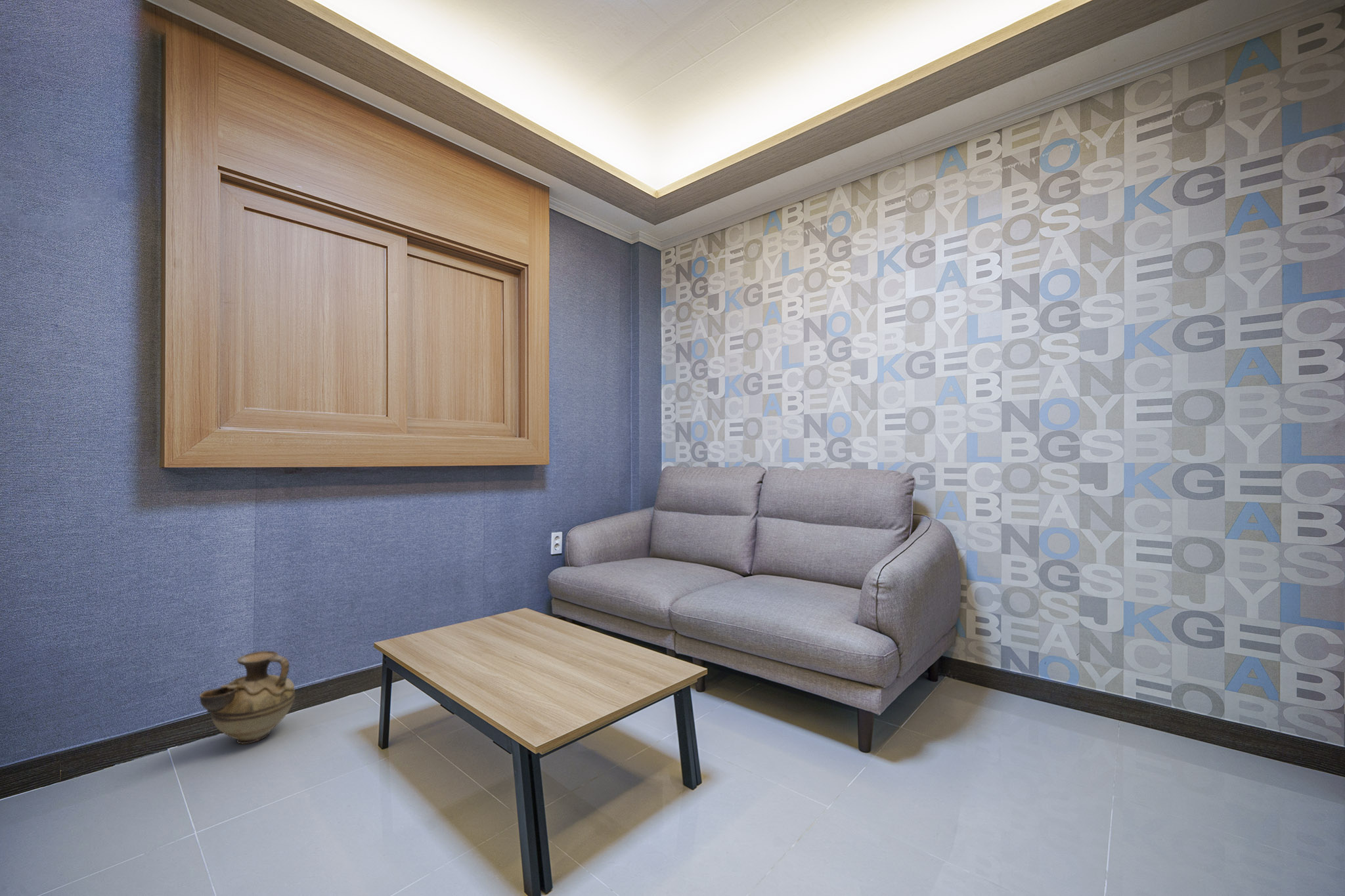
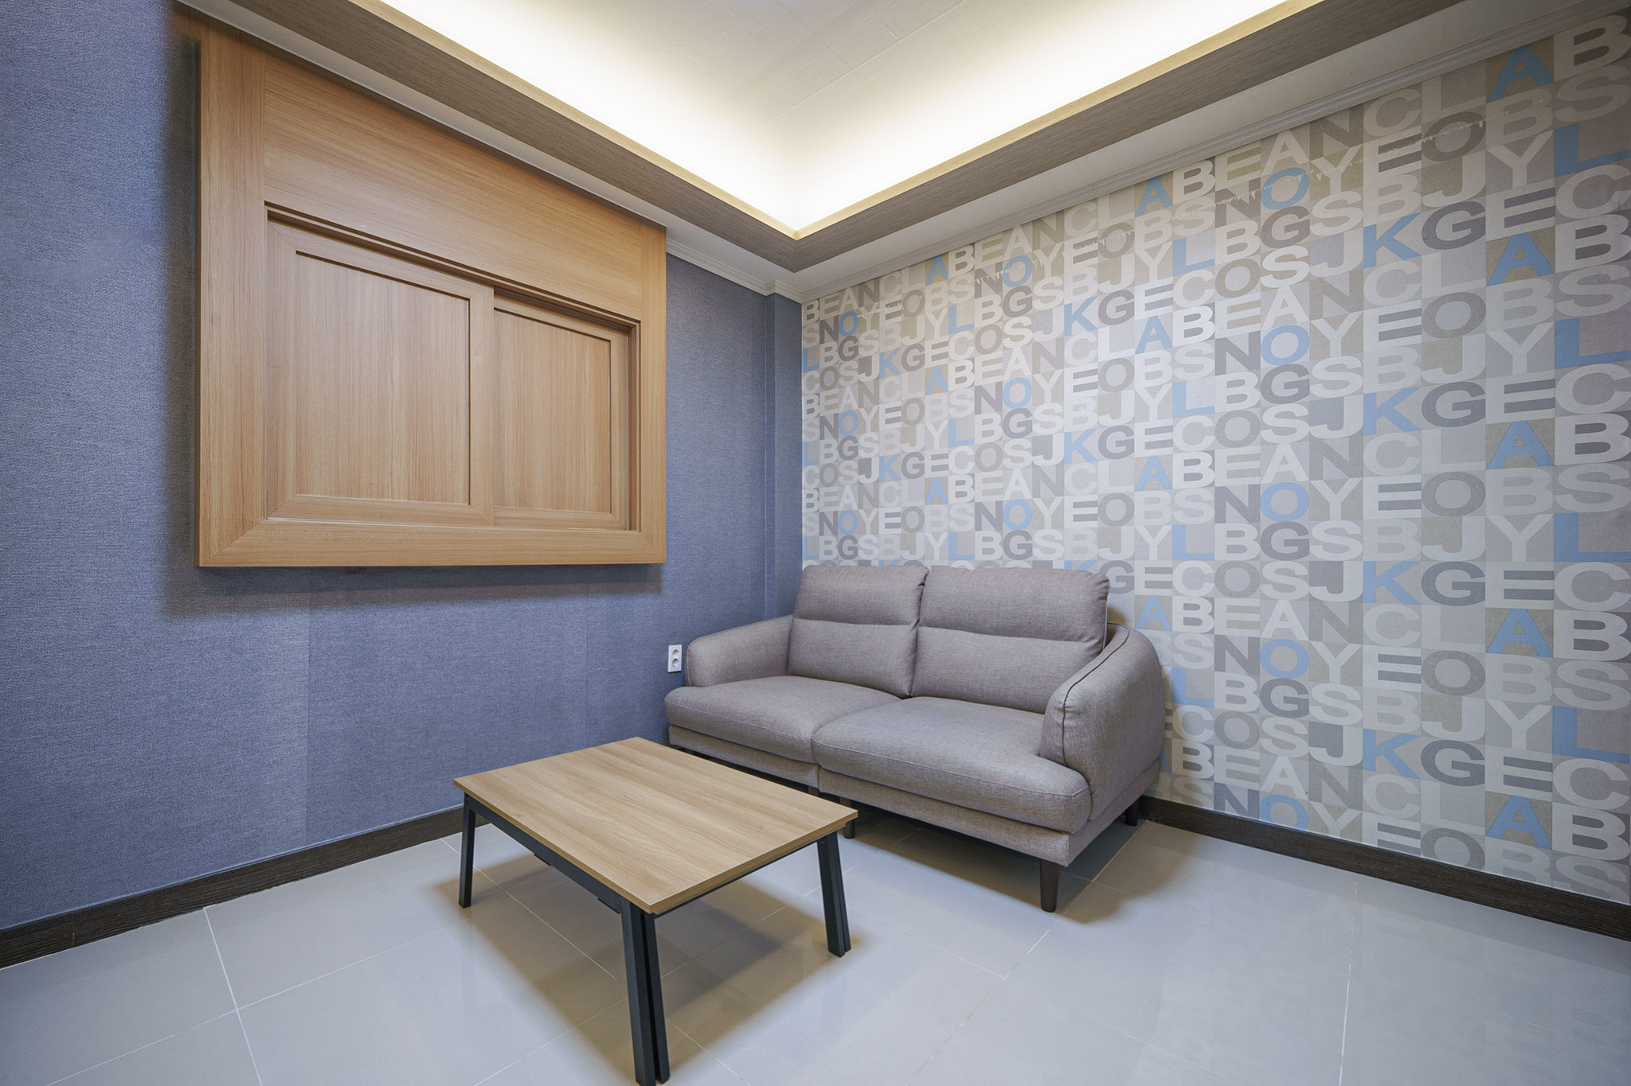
- ceramic jug [199,651,296,744]
